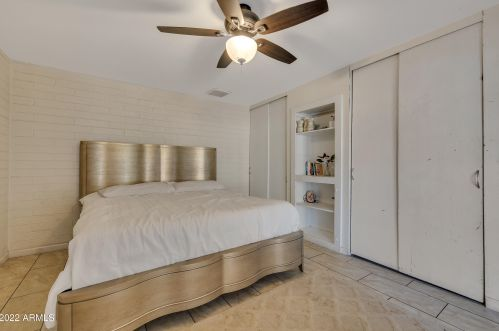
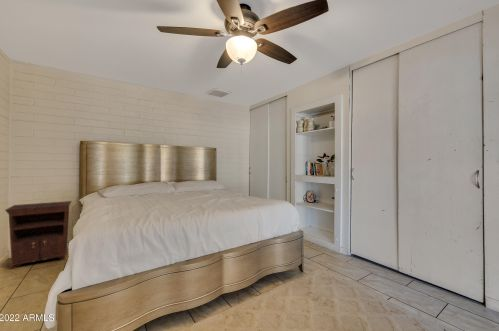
+ nightstand [4,200,73,270]
